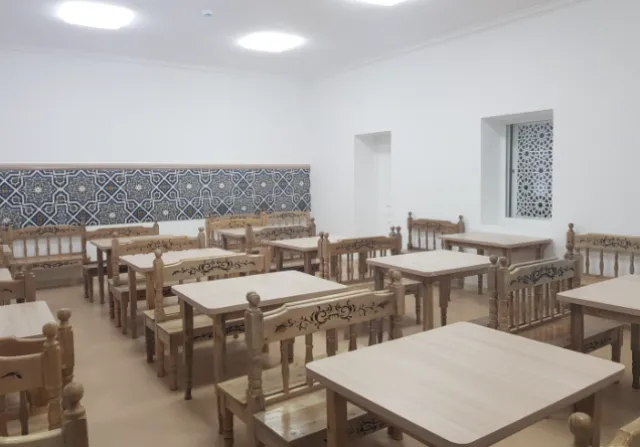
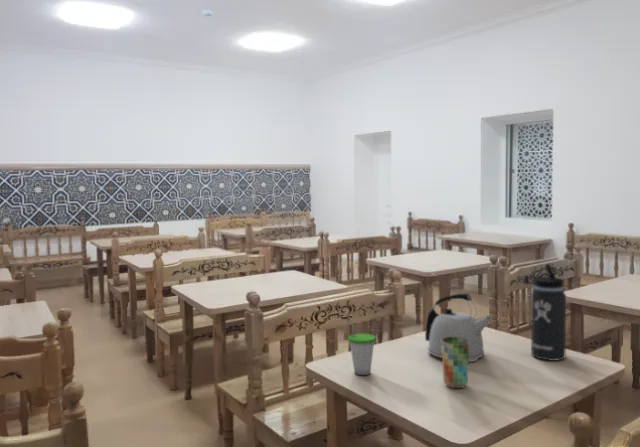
+ cup [441,337,470,389]
+ cup [347,319,377,376]
+ kettle [424,293,493,363]
+ thermos bottle [524,262,567,362]
